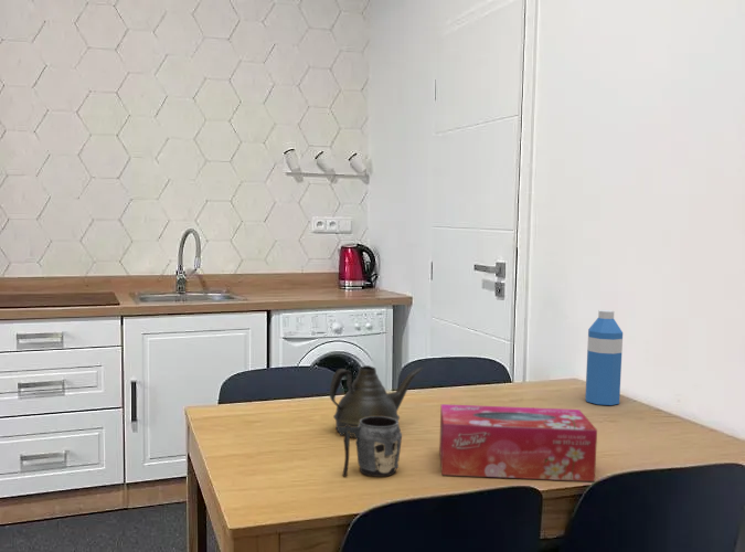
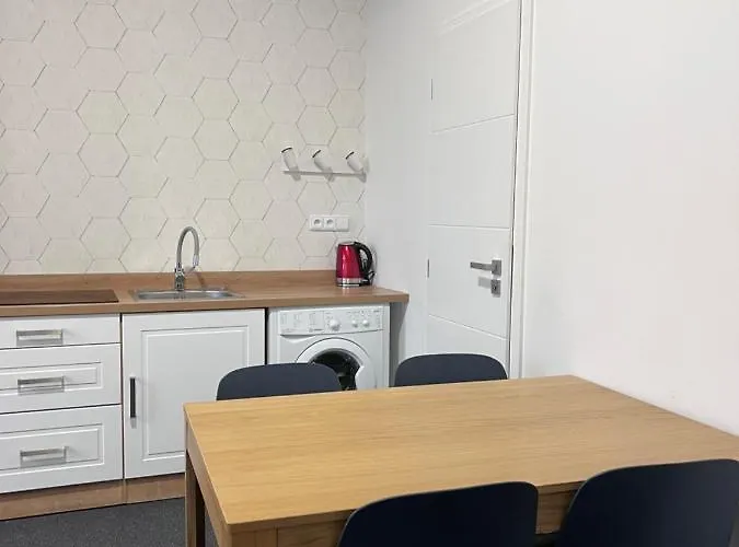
- water bottle [584,309,624,406]
- teapot [329,364,424,438]
- tissue box [438,403,598,482]
- mug [338,416,403,478]
